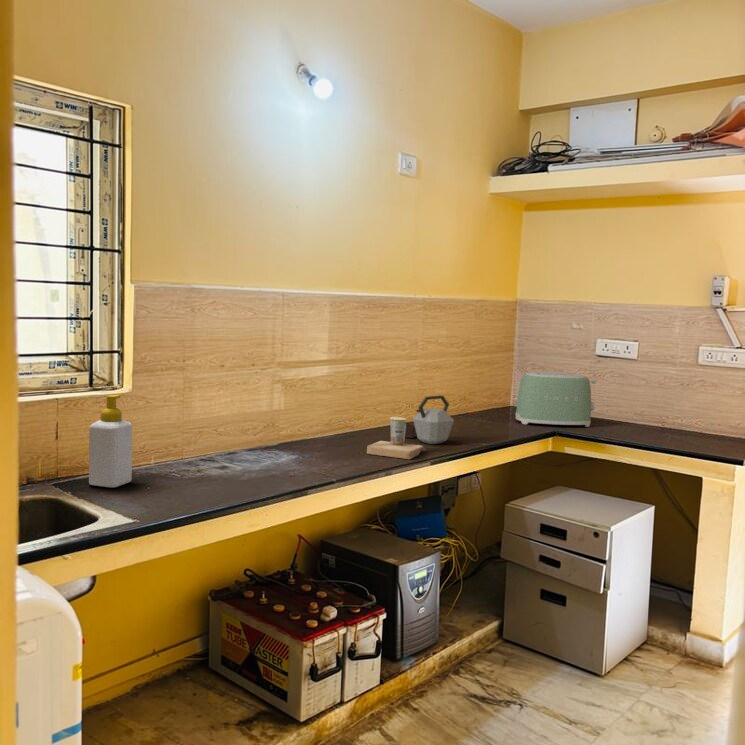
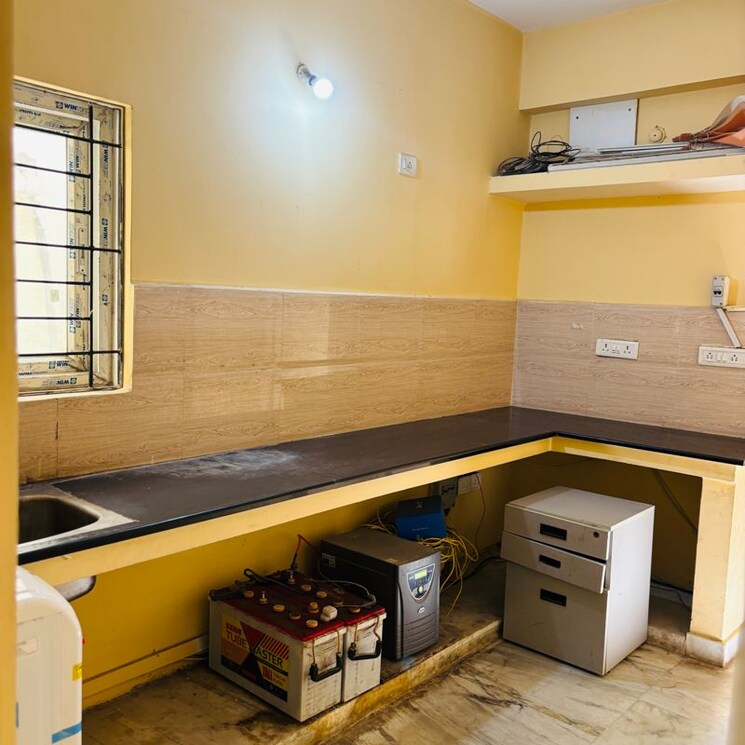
- cup [366,416,428,460]
- kettle [405,395,455,445]
- toaster [515,371,597,428]
- soap bottle [88,394,133,488]
